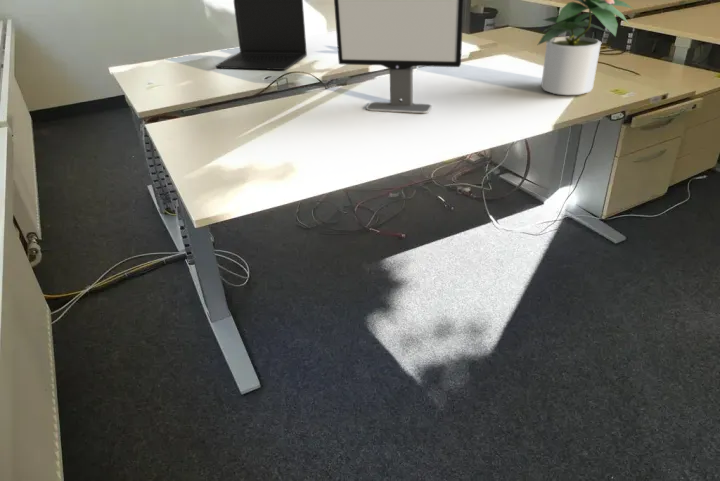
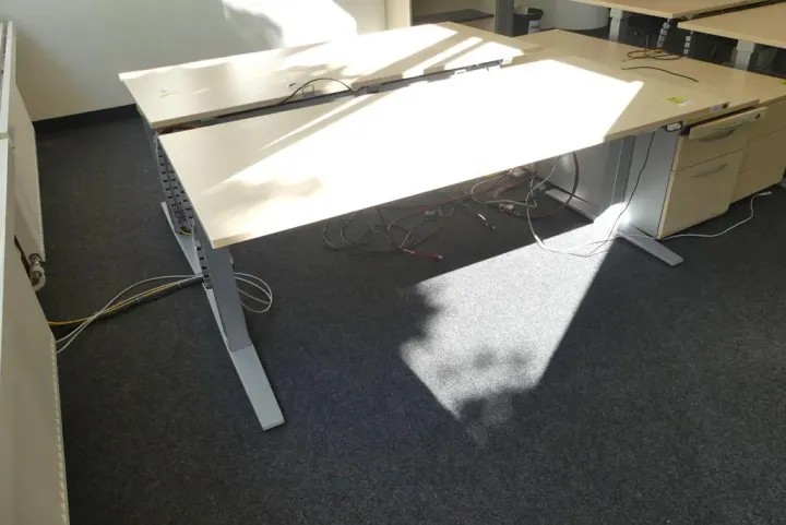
- laptop [215,0,308,71]
- computer monitor [333,0,465,114]
- potted plant [537,0,635,96]
